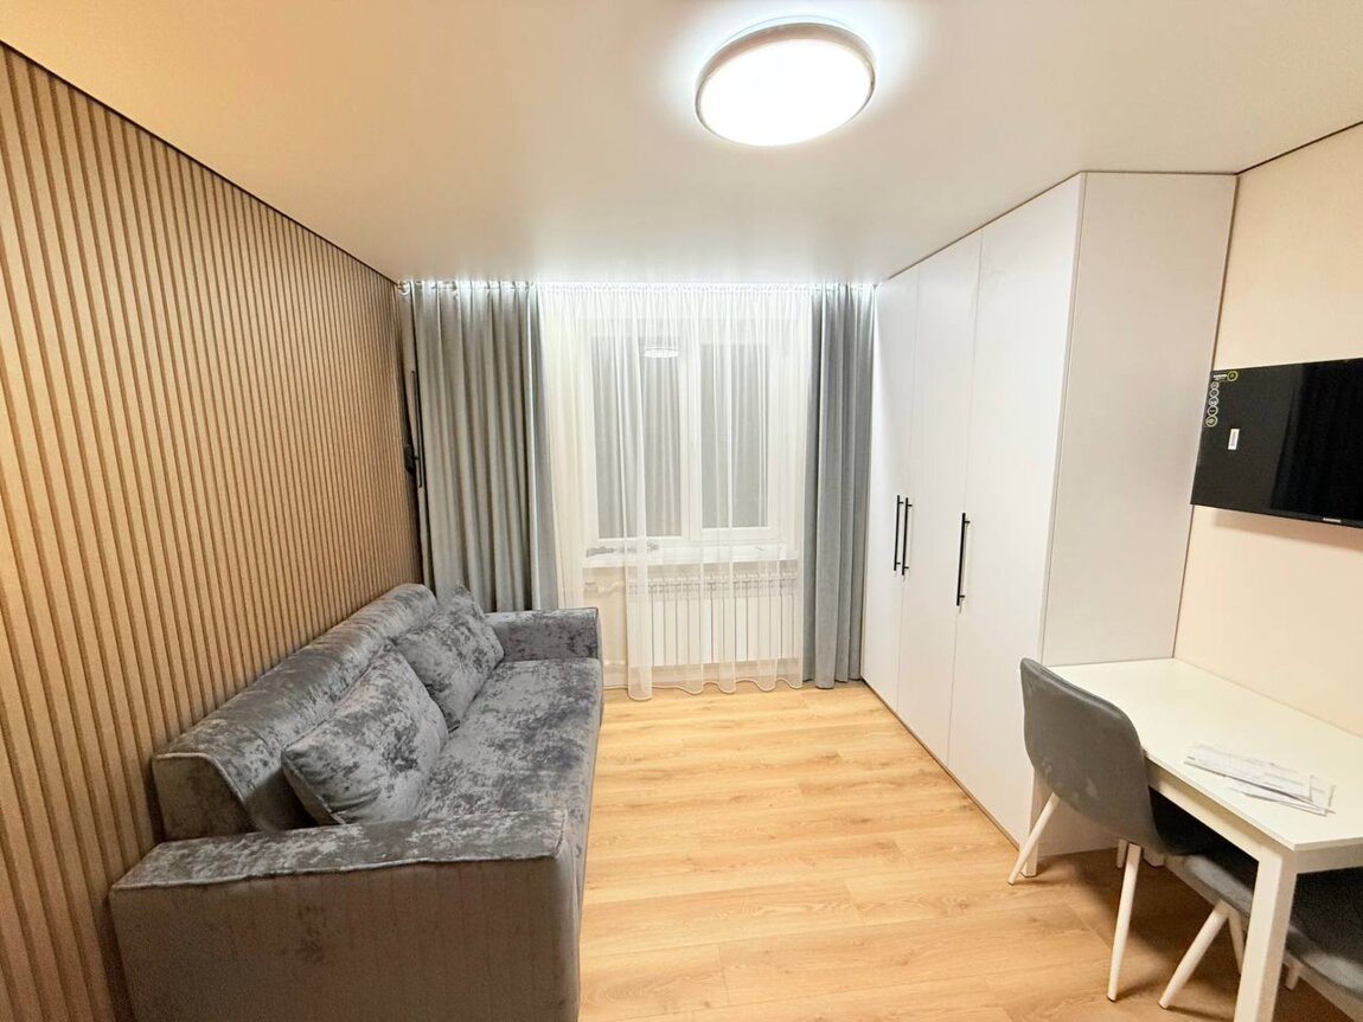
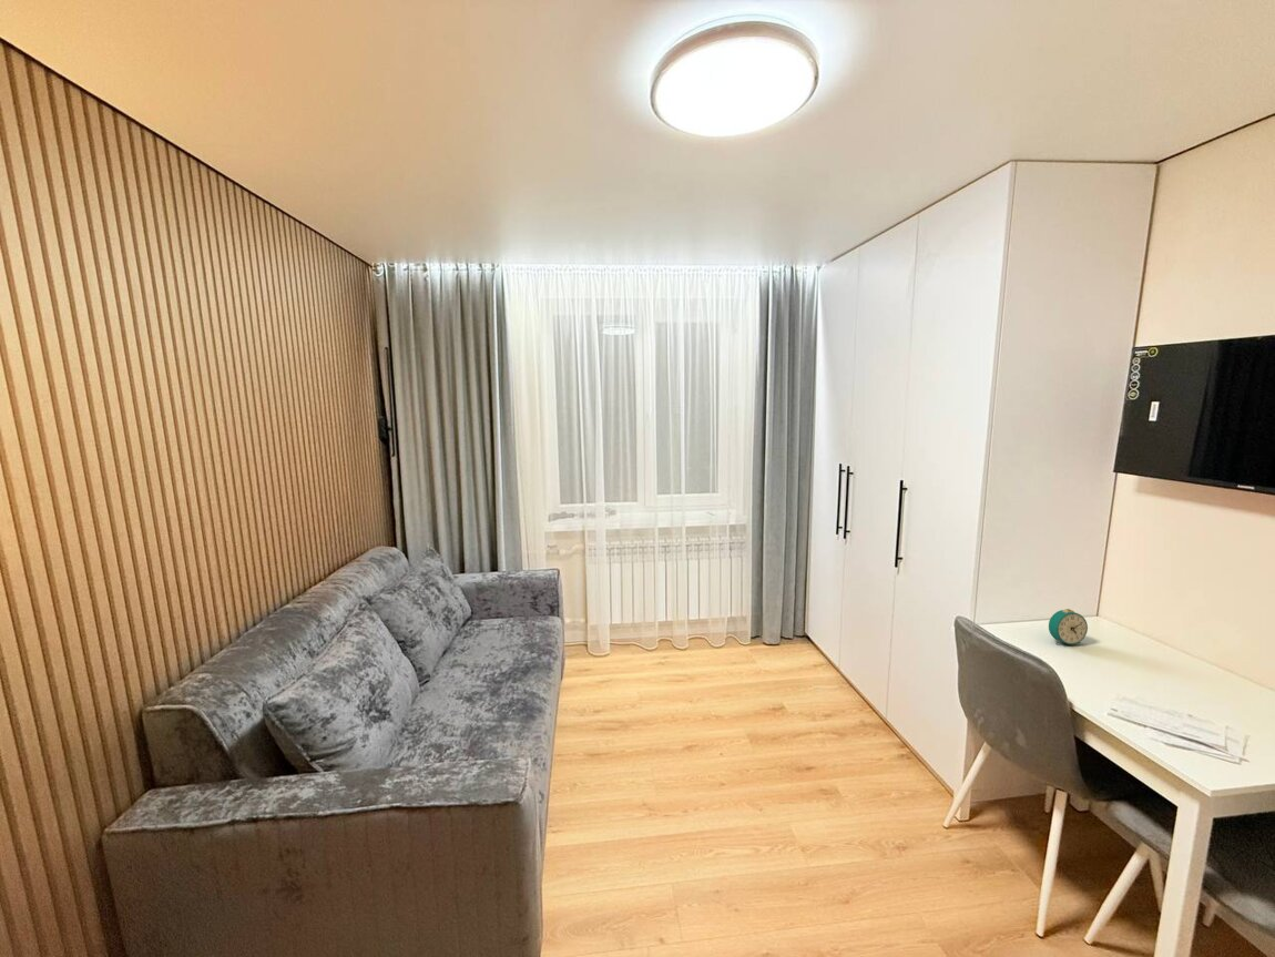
+ alarm clock [1048,608,1089,645]
